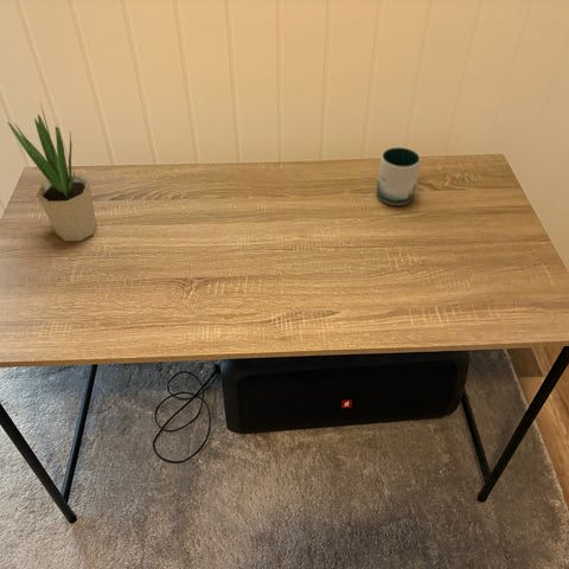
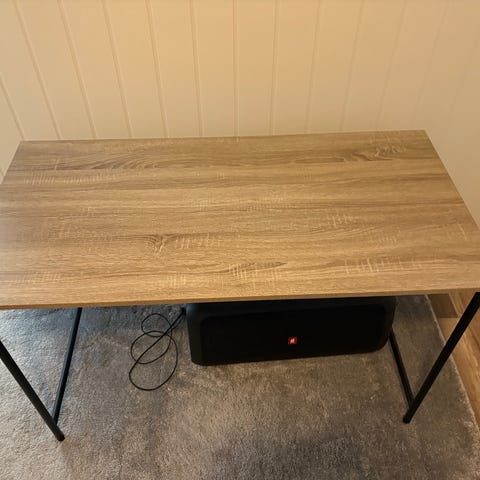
- potted plant [6,100,97,242]
- mug [376,146,422,206]
